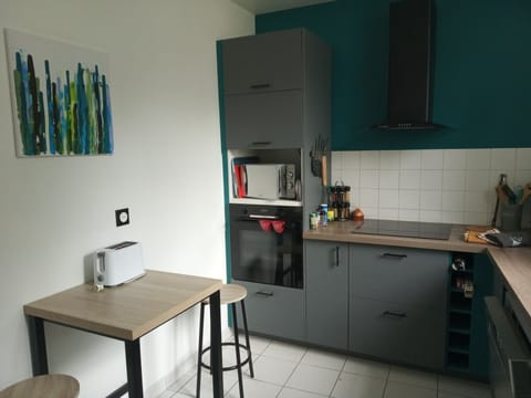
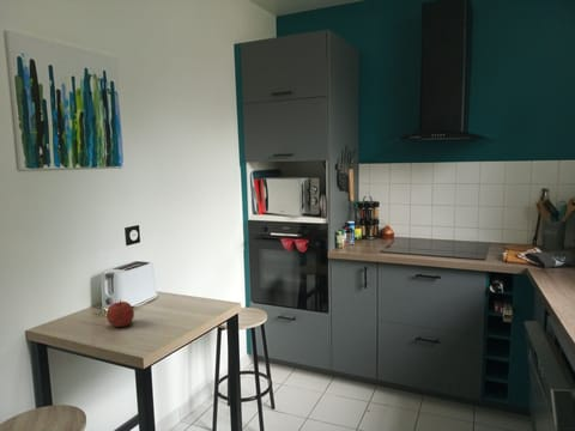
+ fruit [105,298,135,328]
